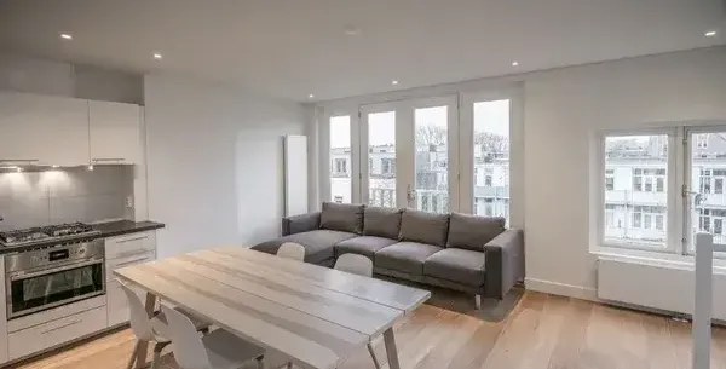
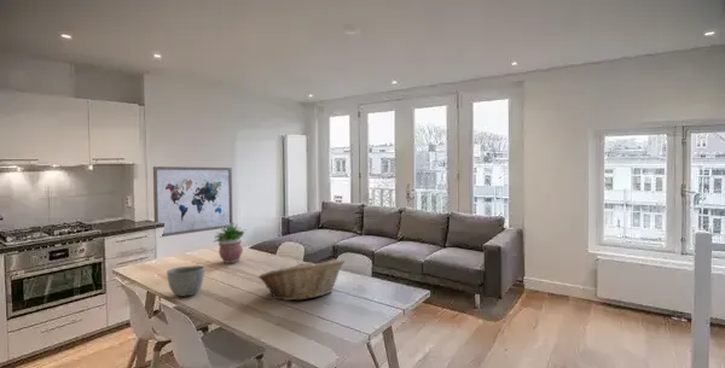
+ bowl [166,264,205,298]
+ potted plant [211,222,246,264]
+ wall art [152,165,233,238]
+ fruit basket [257,258,346,302]
